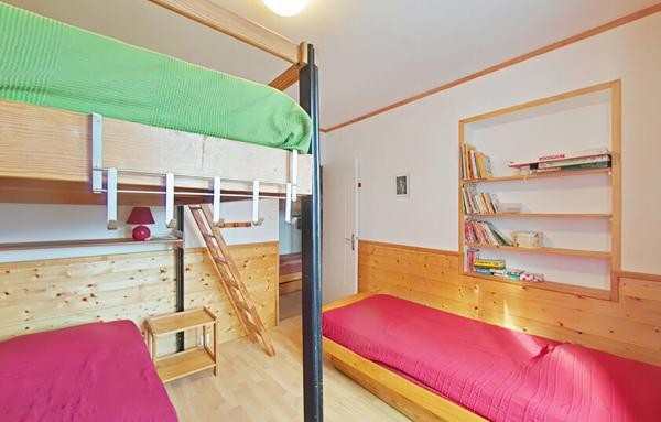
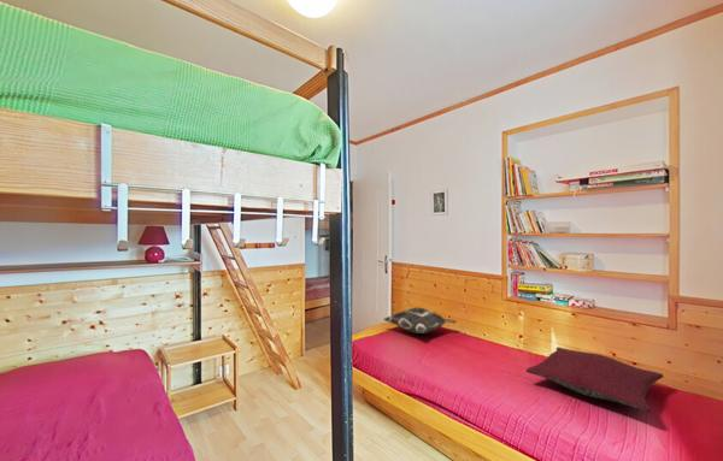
+ decorative pillow [383,307,458,335]
+ pillow [525,347,665,413]
